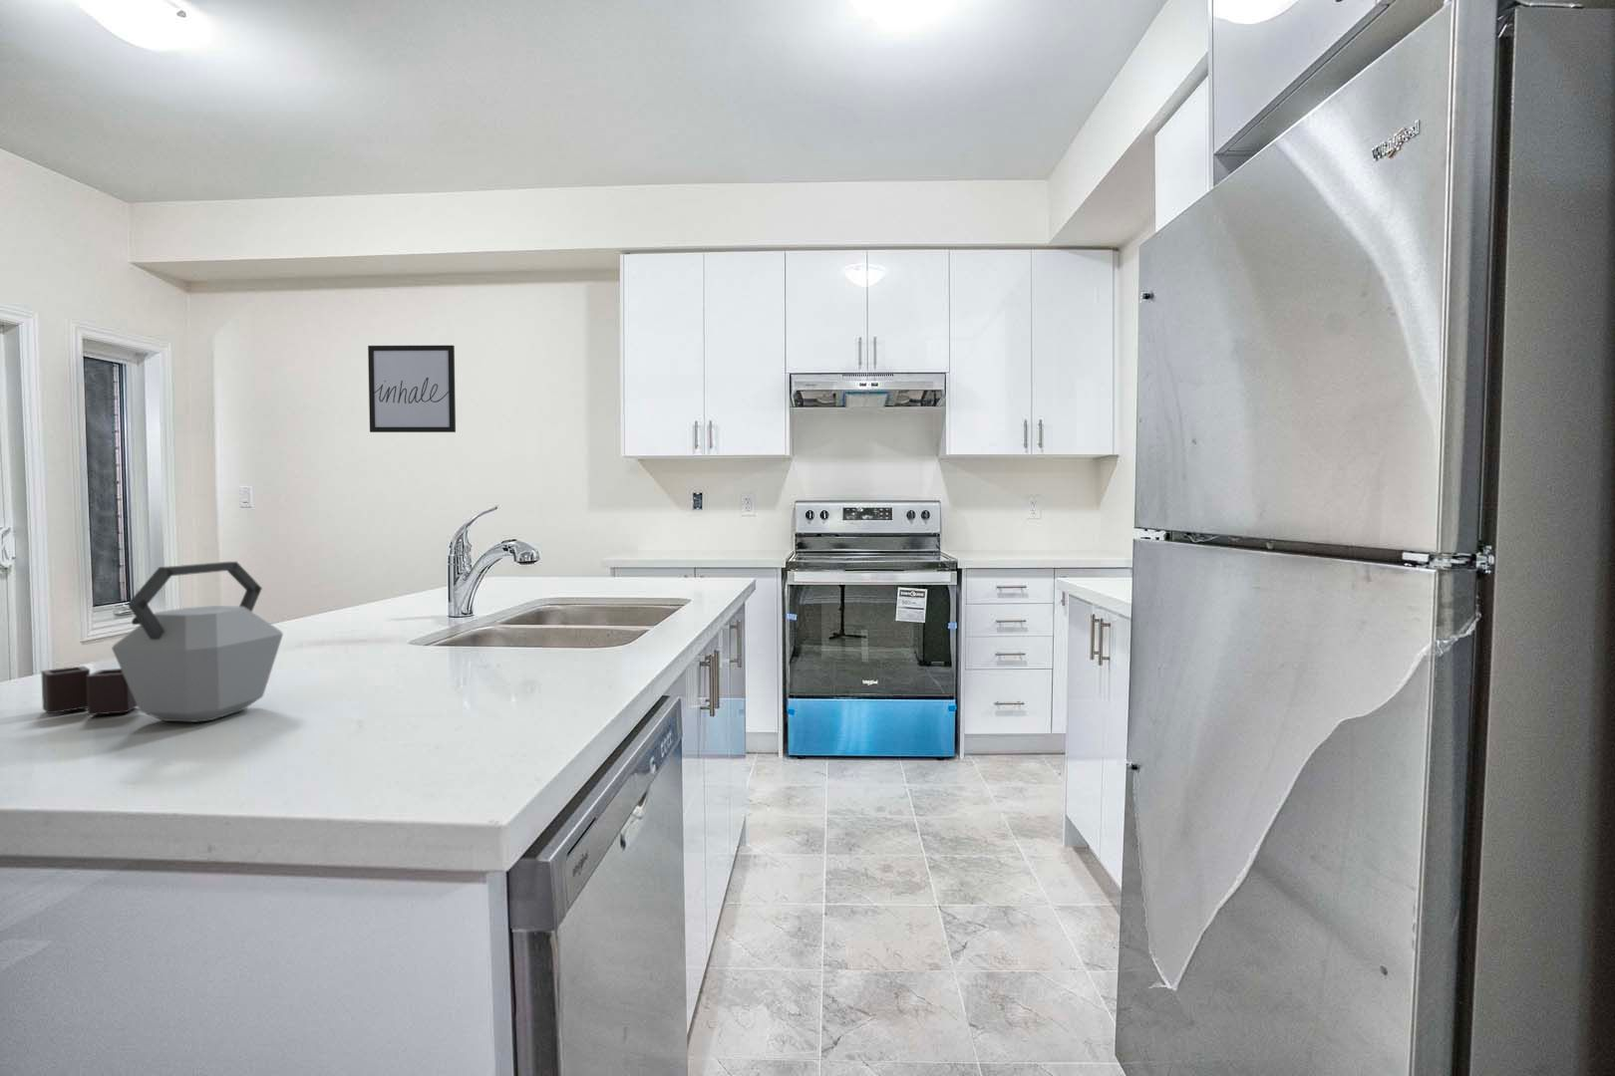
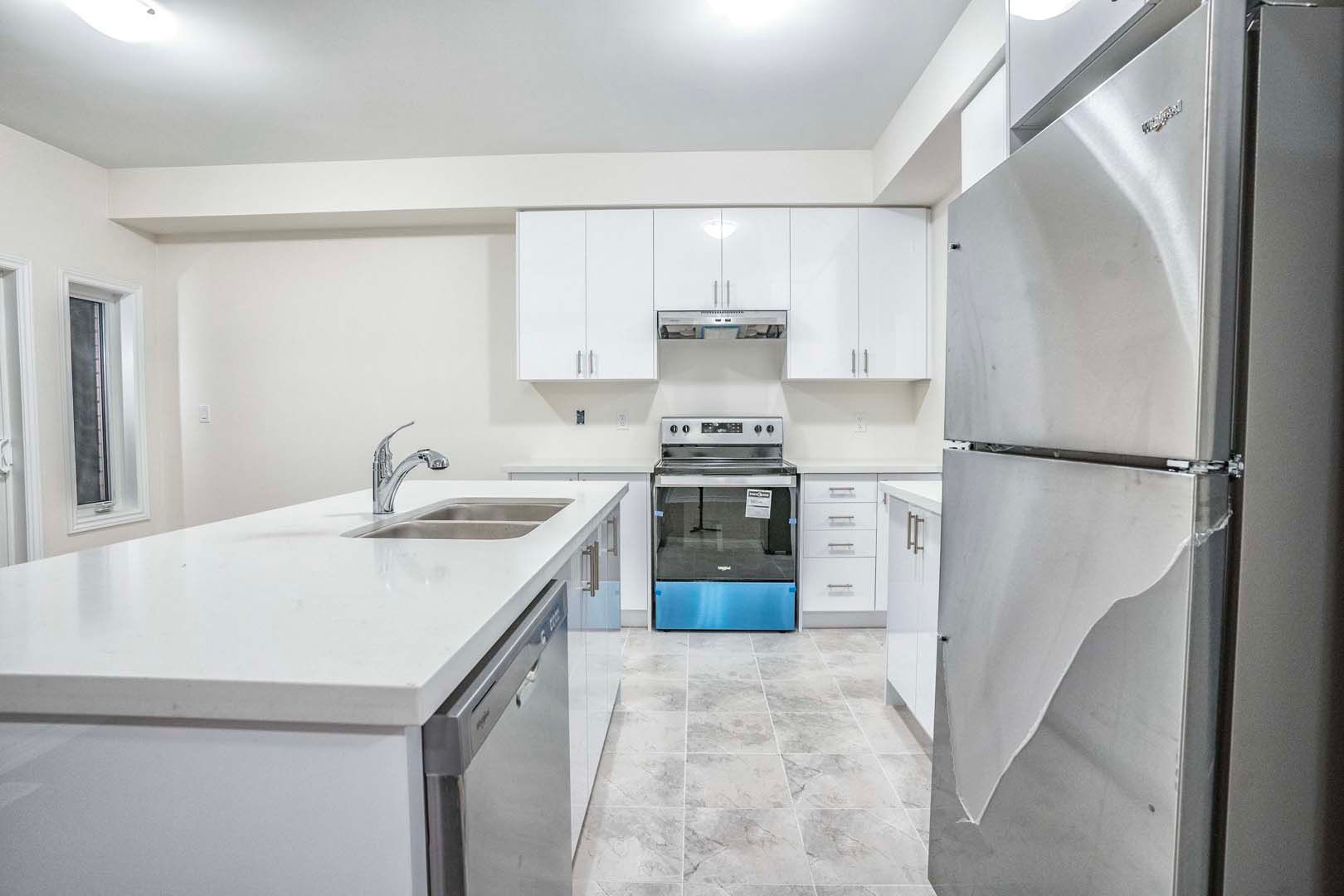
- wall art [366,345,457,434]
- kettle [40,561,284,723]
